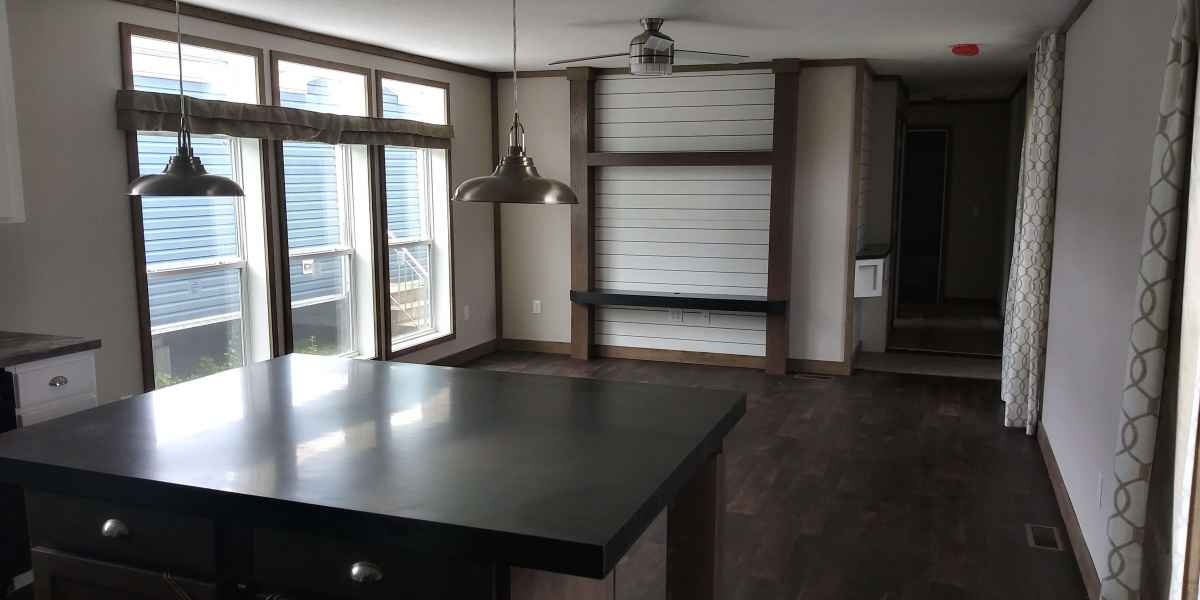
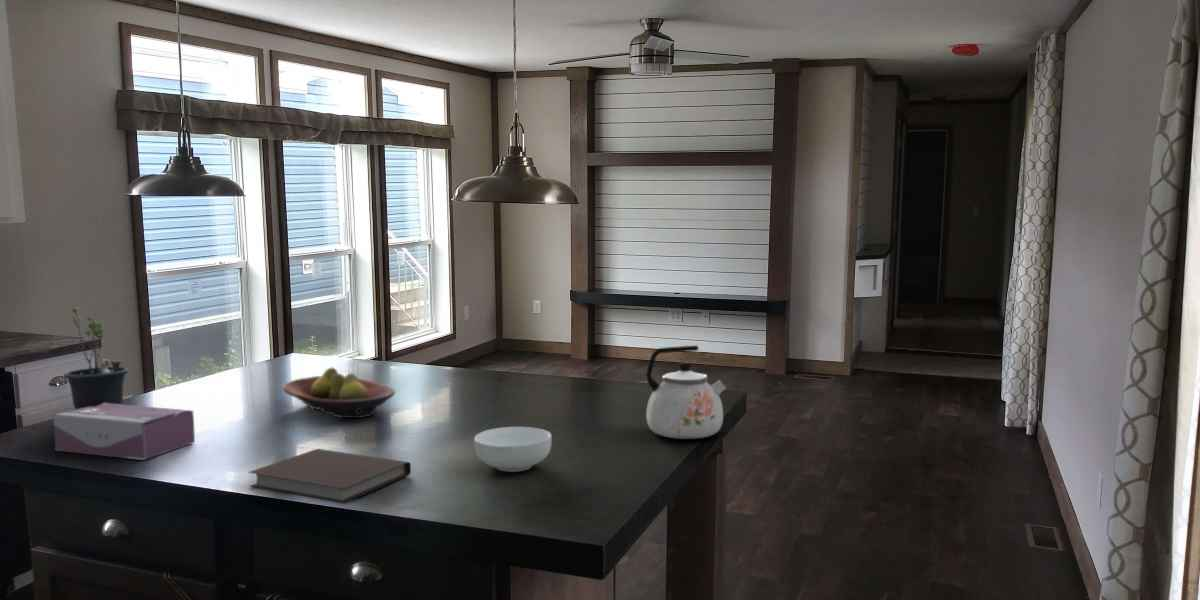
+ fruit bowl [282,366,396,419]
+ potted plant [62,304,131,410]
+ notebook [247,448,412,504]
+ cereal bowl [473,426,553,473]
+ kettle [645,345,727,440]
+ tissue box [52,403,196,461]
